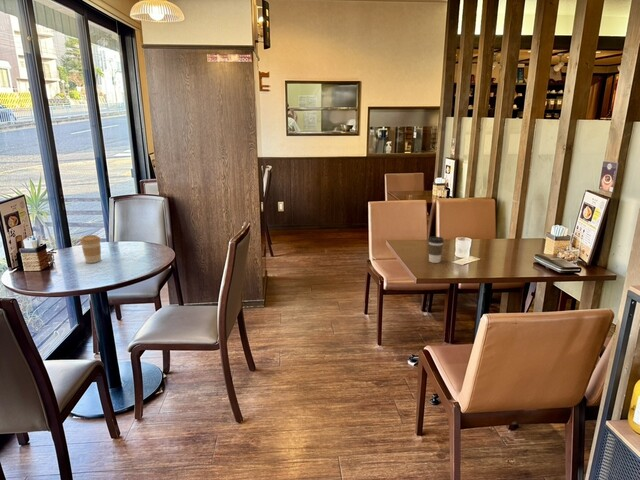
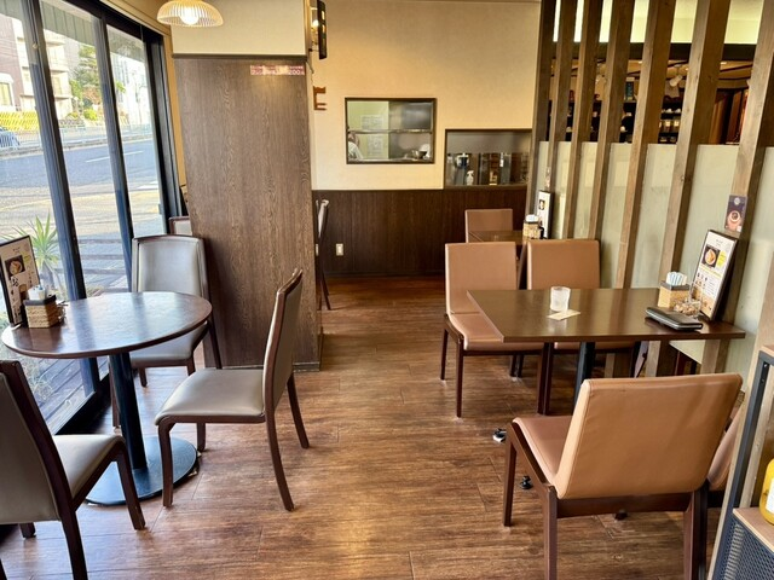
- coffee cup [79,234,102,264]
- coffee cup [427,236,445,264]
